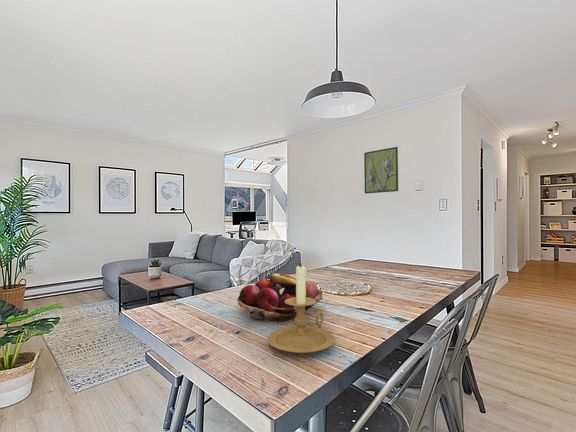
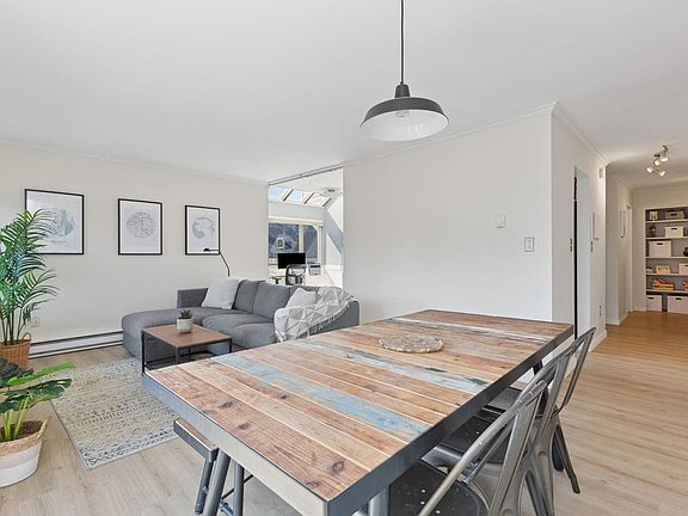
- fruit basket [237,273,323,322]
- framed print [363,146,399,195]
- candle holder [267,262,336,354]
